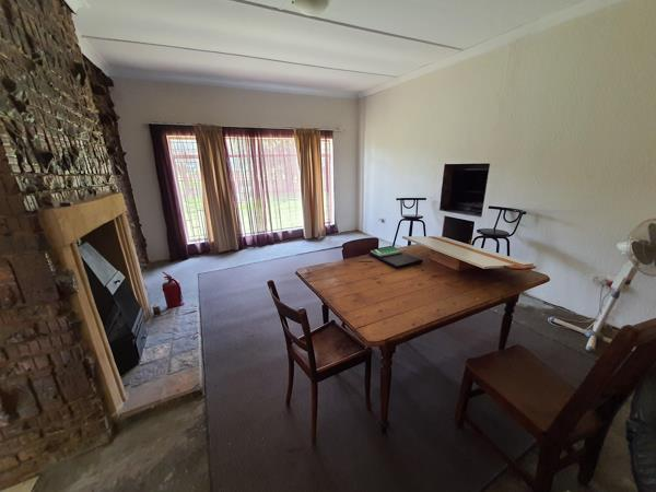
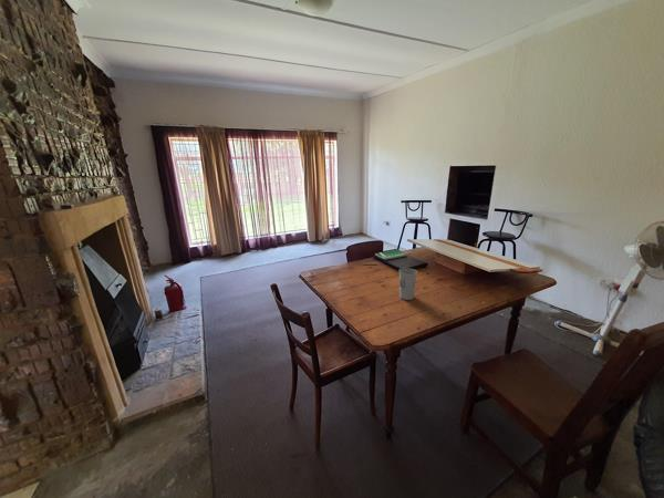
+ cup [398,267,418,301]
